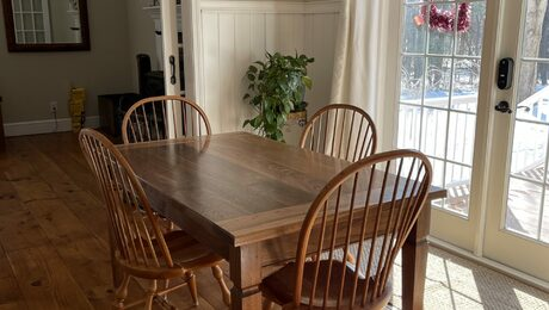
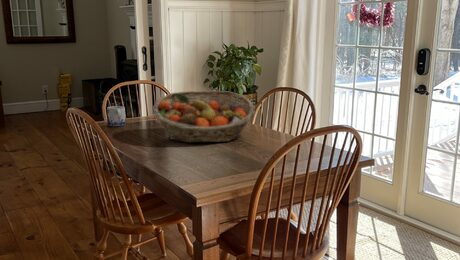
+ mug [106,105,127,127]
+ fruit basket [152,90,256,144]
